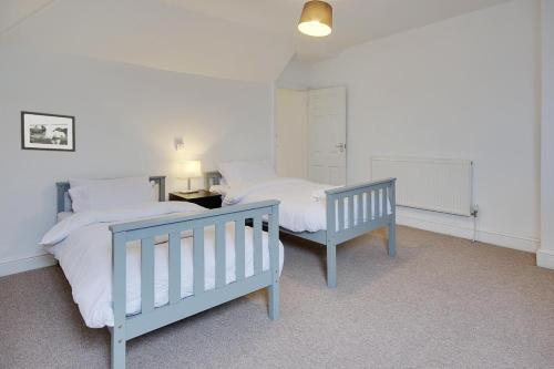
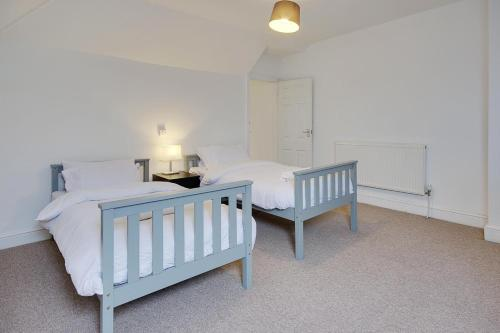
- picture frame [20,110,76,153]
